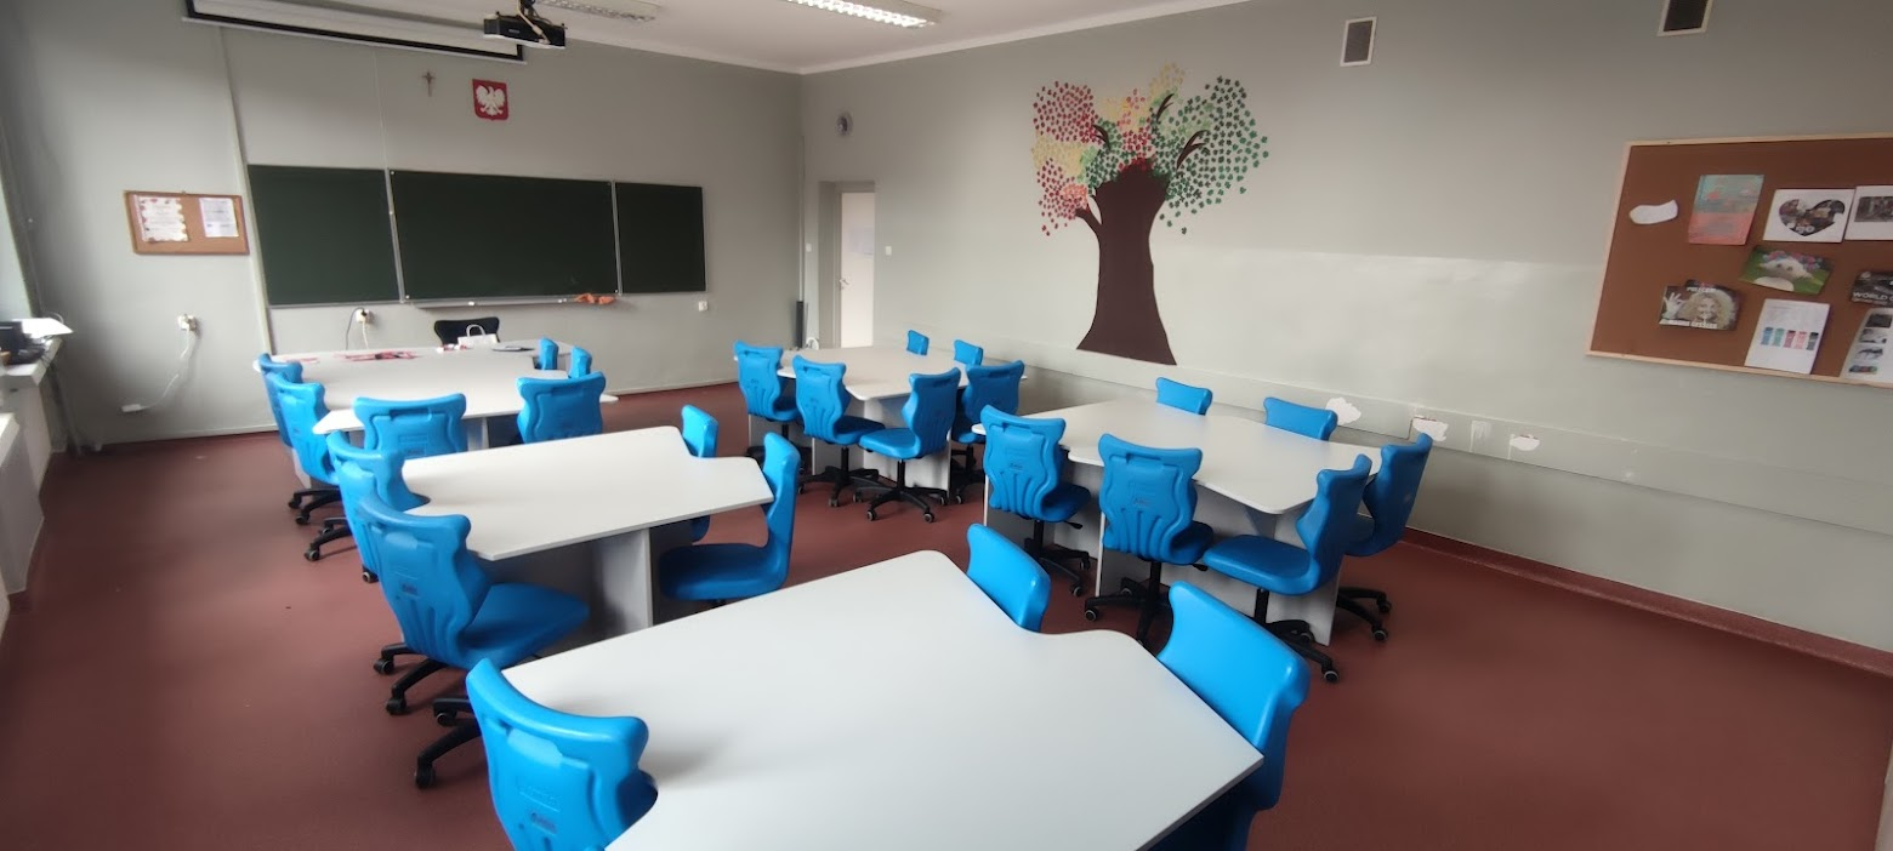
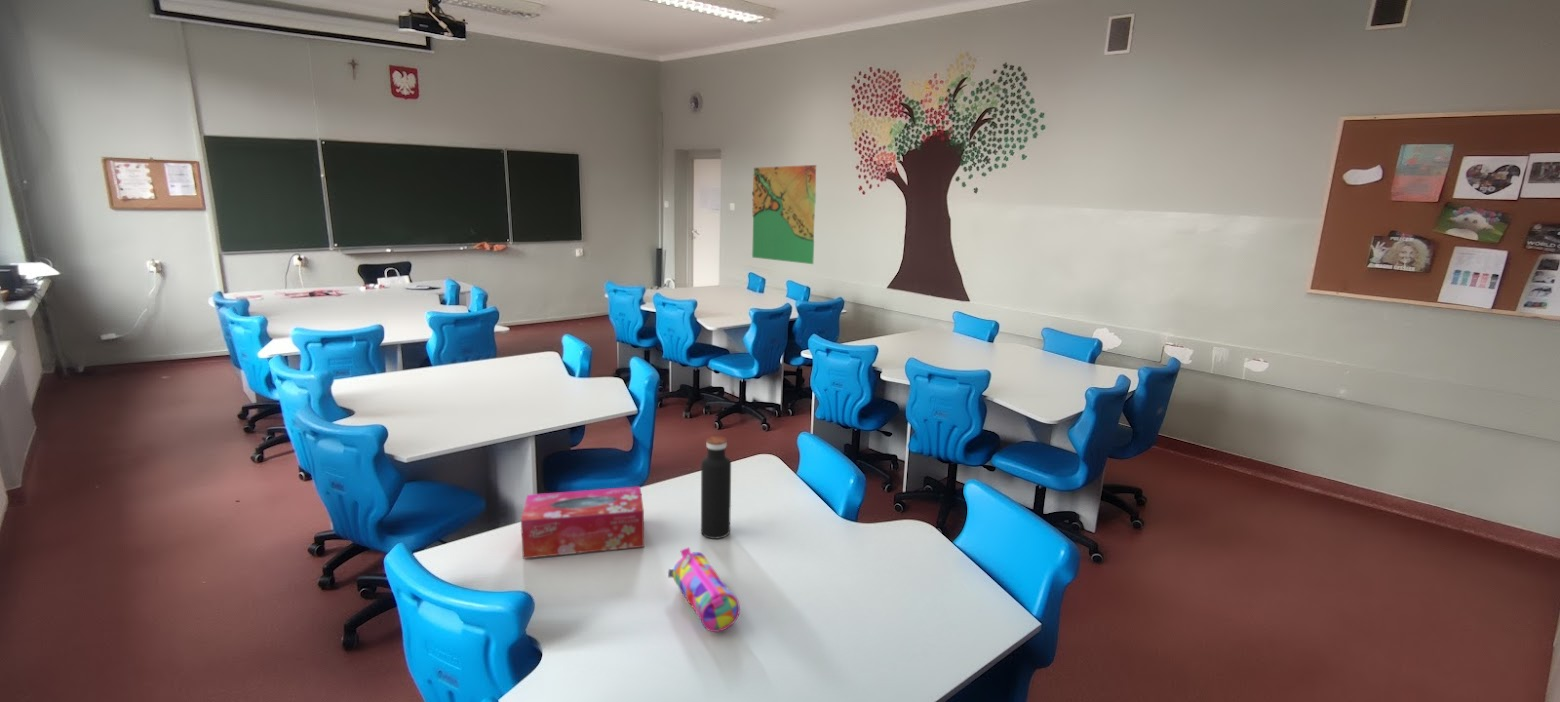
+ map [751,164,817,265]
+ pencil case [667,547,741,633]
+ water bottle [700,435,732,540]
+ tissue box [520,486,645,559]
